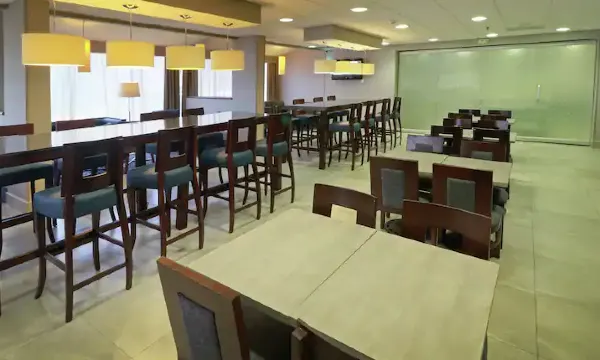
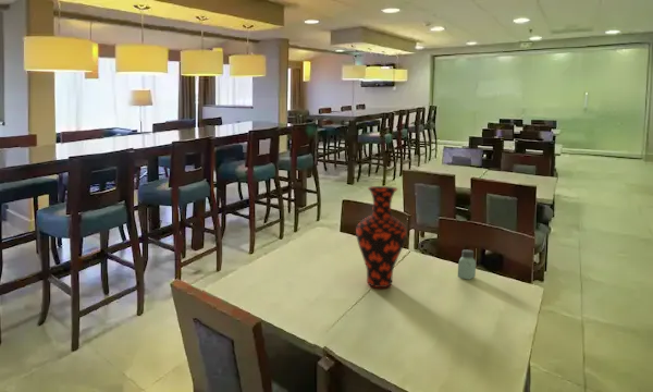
+ saltshaker [457,248,477,281]
+ vase [355,185,408,289]
